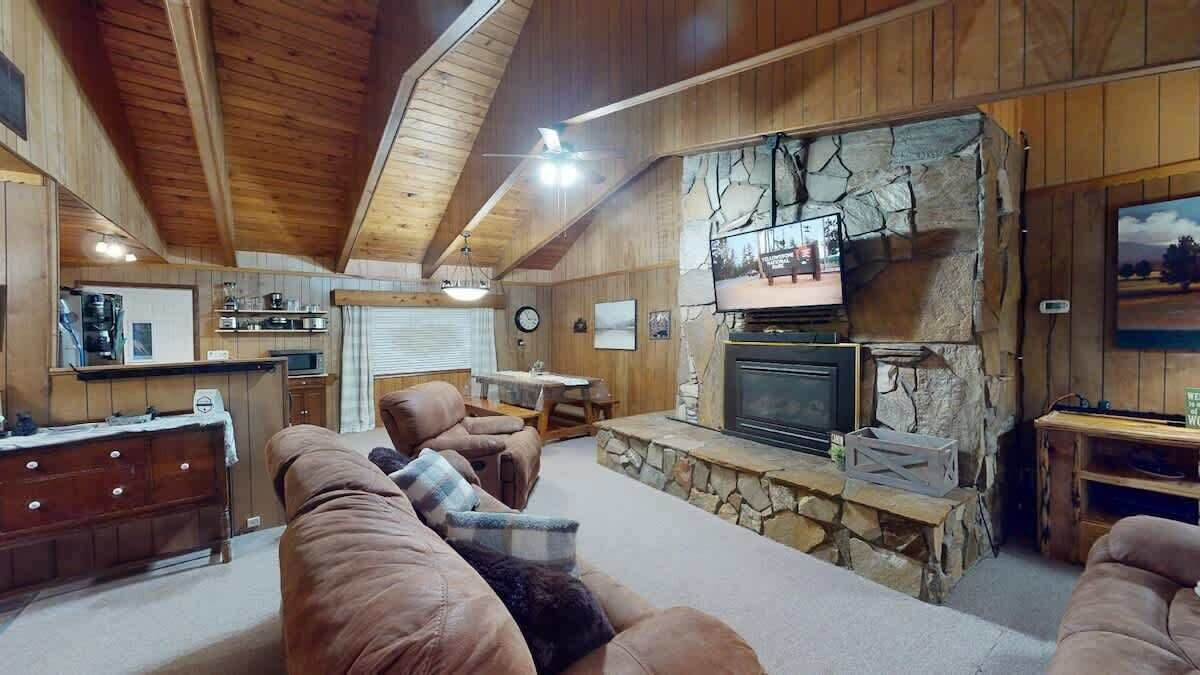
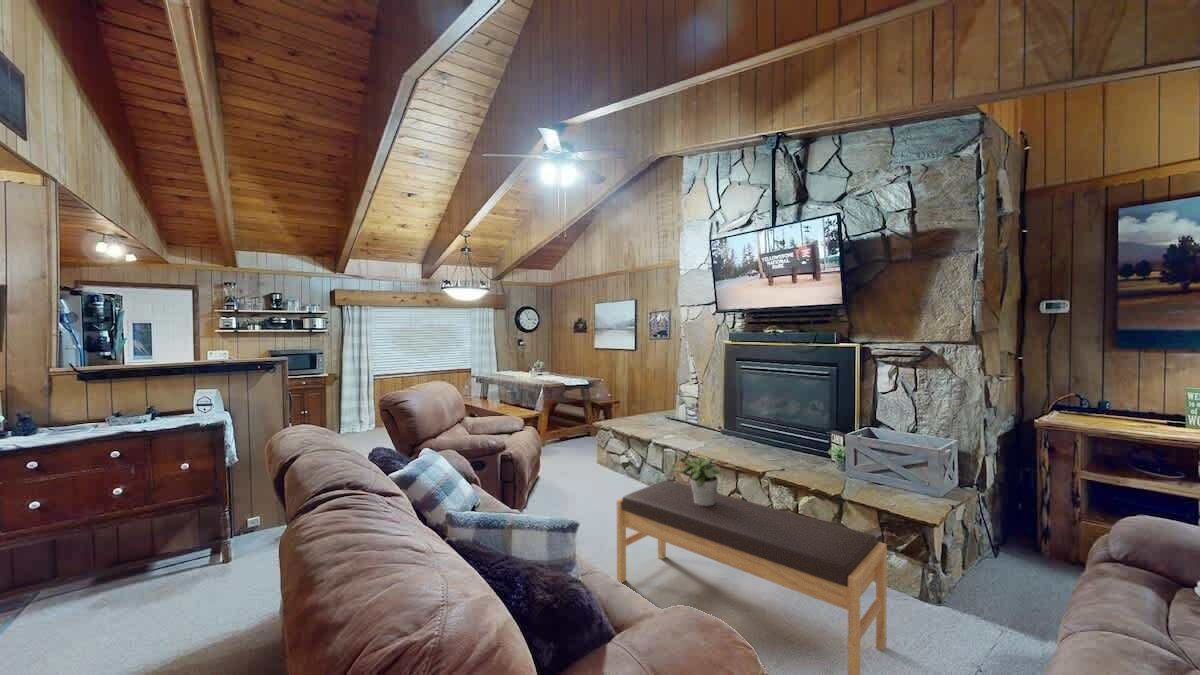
+ bench [616,479,888,675]
+ potted plant [678,451,723,506]
